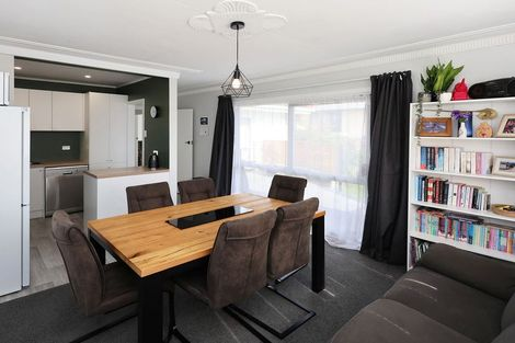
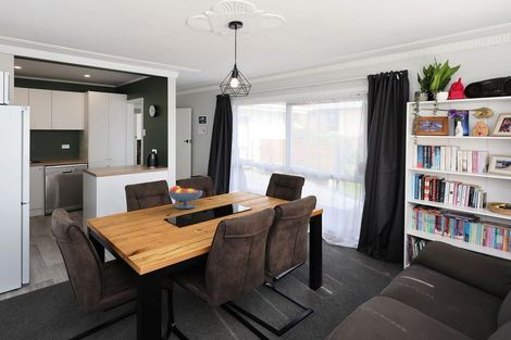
+ fruit bowl [166,185,203,210]
